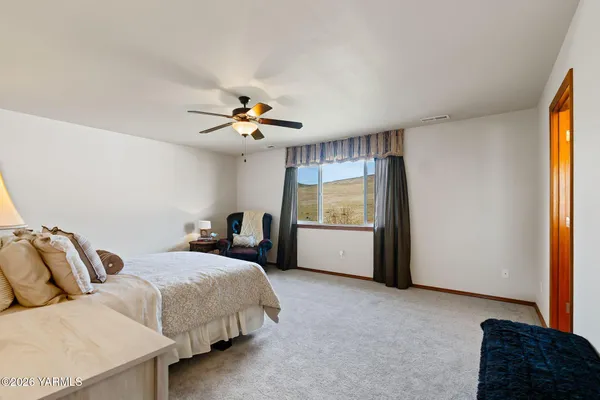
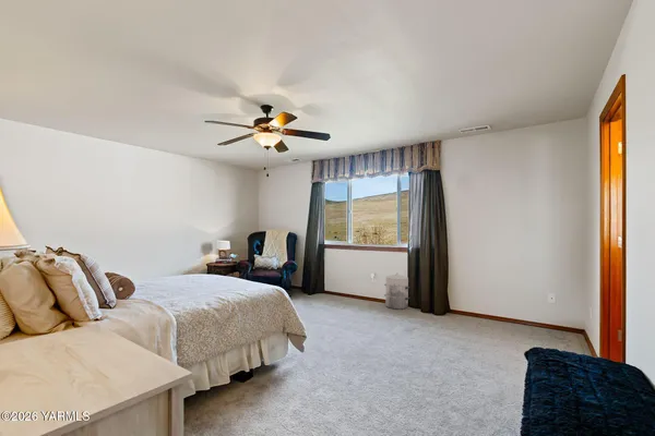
+ waste bin [383,274,410,311]
